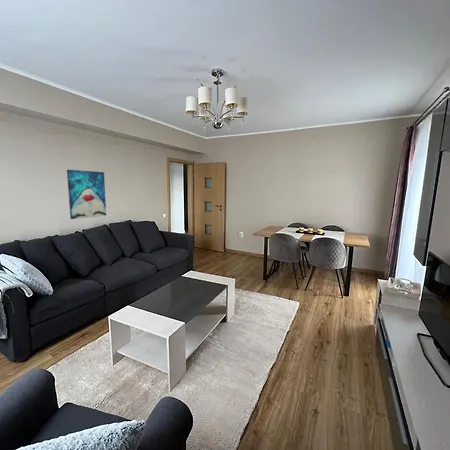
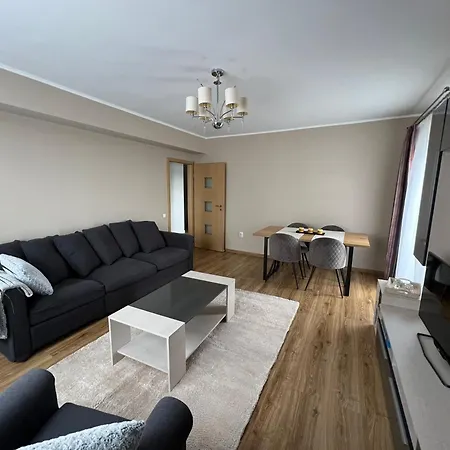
- wall art [66,169,107,220]
